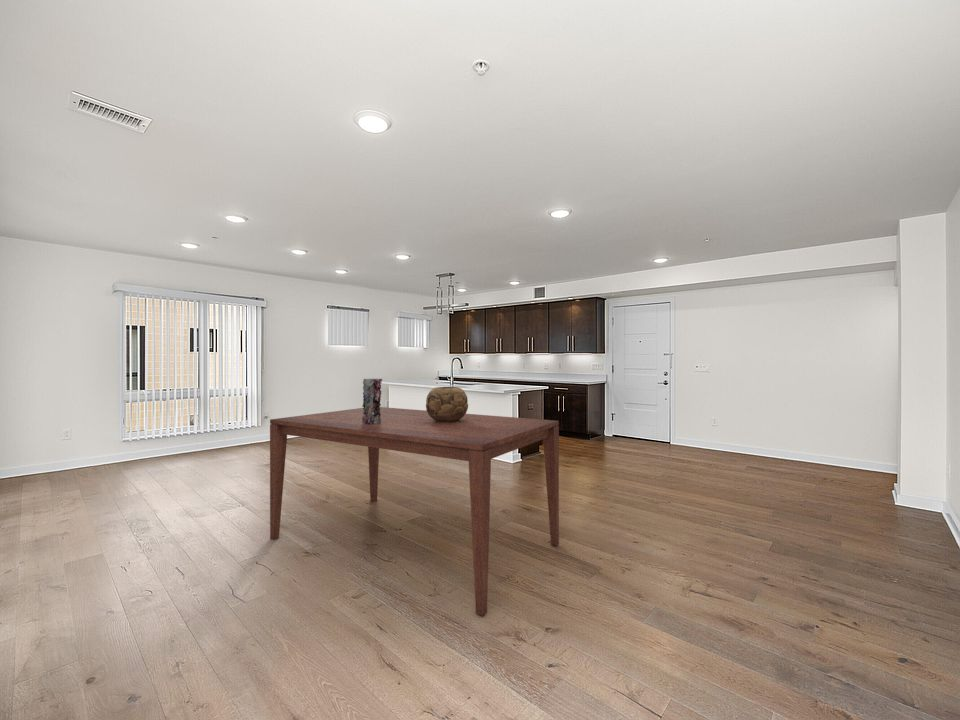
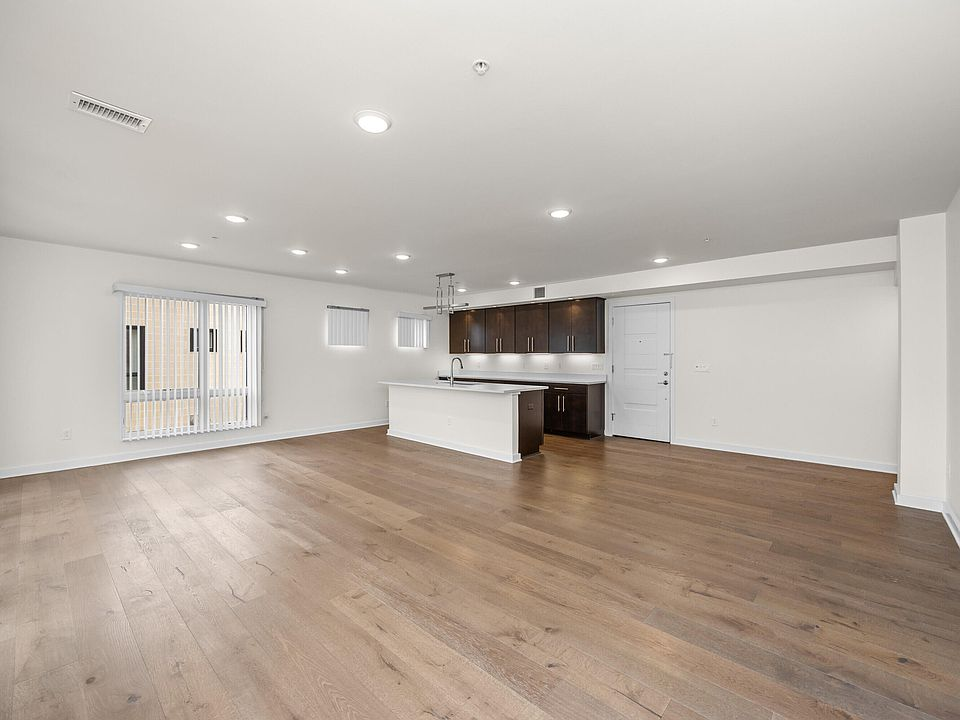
- decorative bowl [425,386,469,422]
- vase [361,378,383,424]
- dining table [269,406,560,617]
